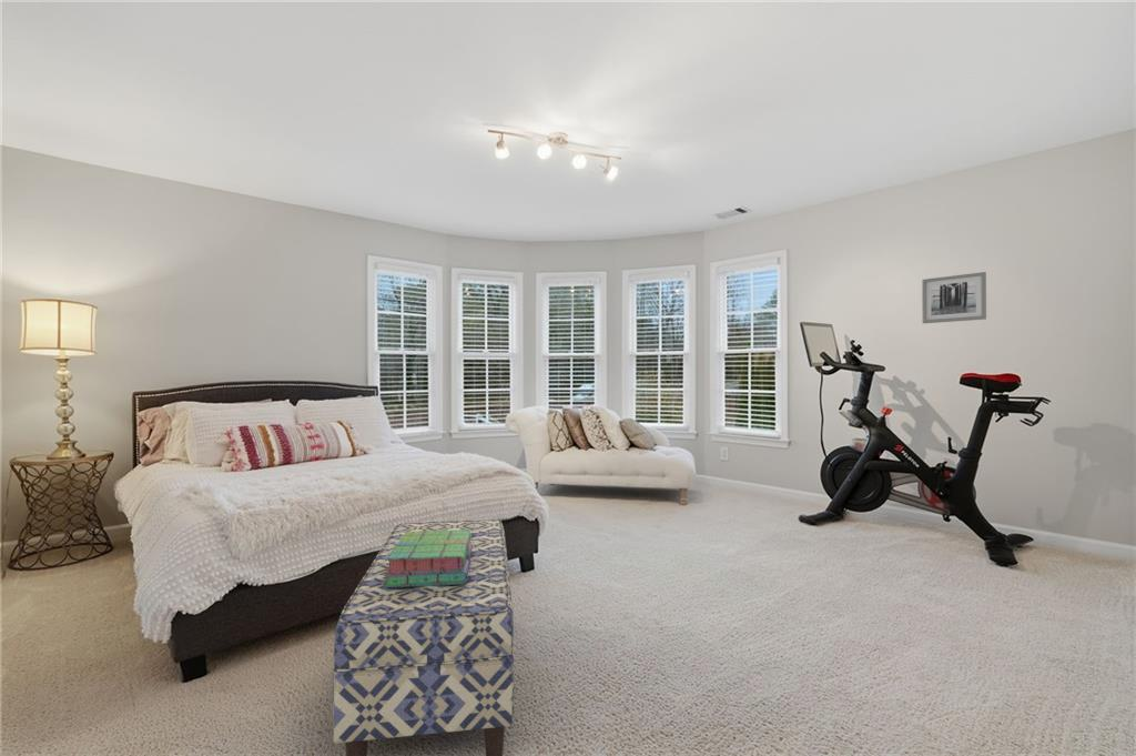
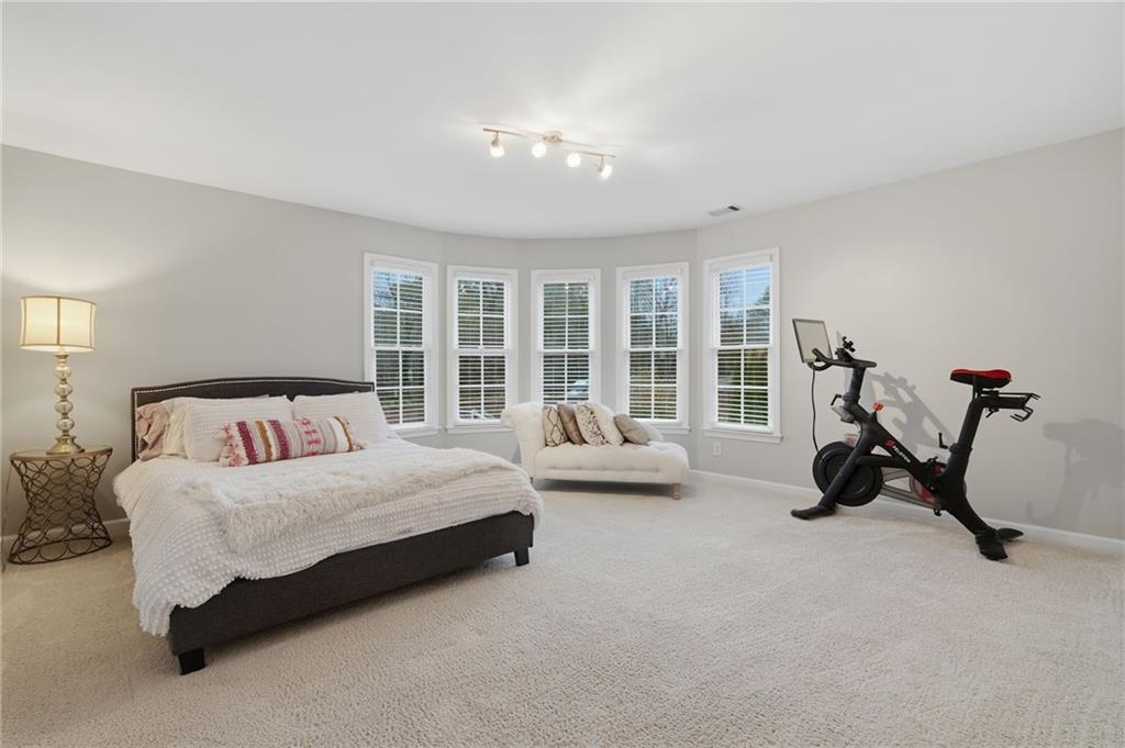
- bench [332,518,515,756]
- stack of books [384,530,473,587]
- wall art [921,271,987,324]
